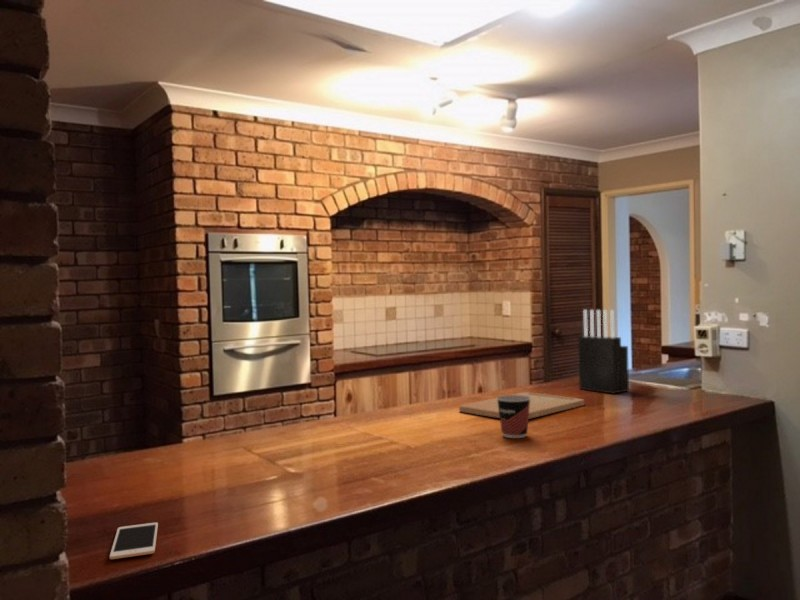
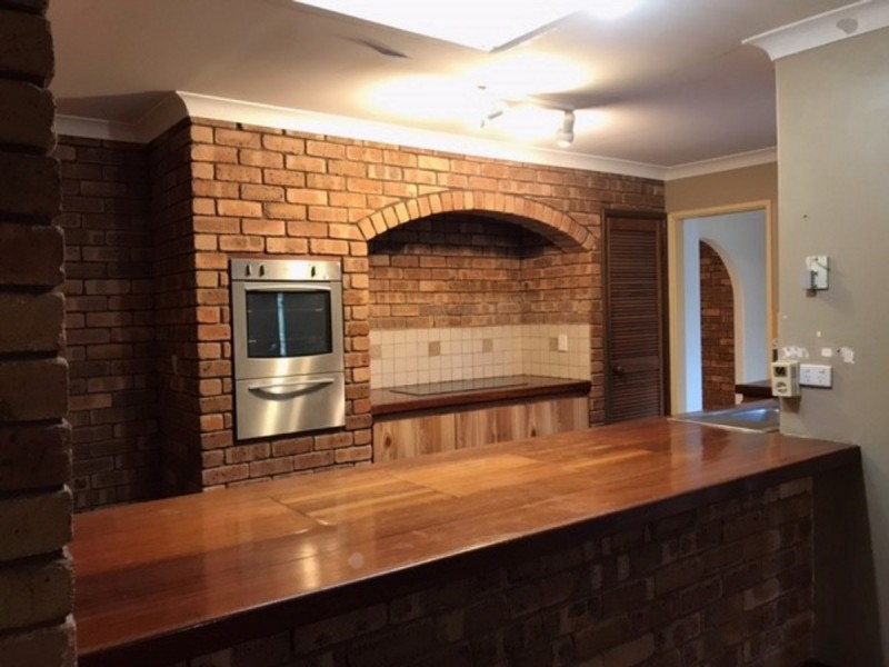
- cutting board [458,391,585,420]
- knife block [577,309,630,395]
- cup [496,394,531,439]
- cell phone [109,521,159,560]
